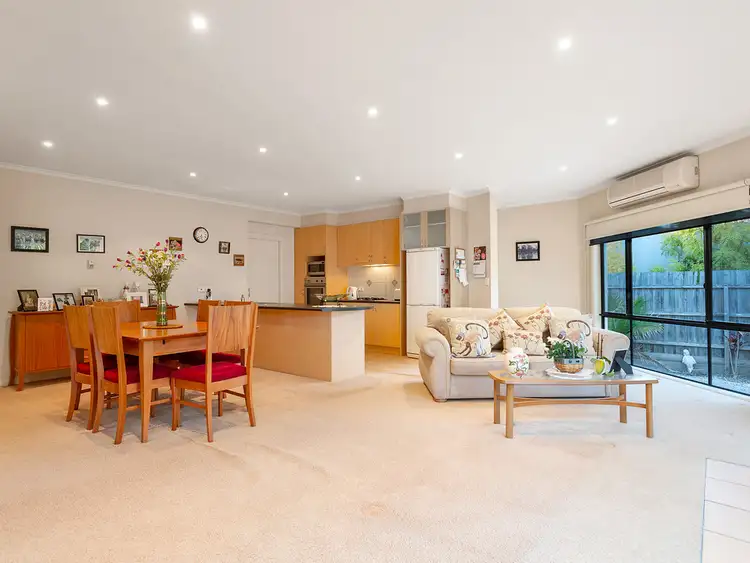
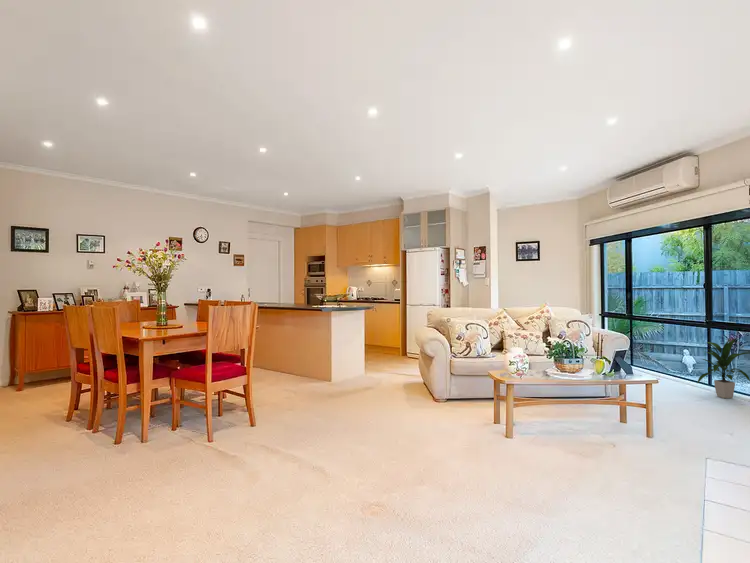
+ indoor plant [696,338,750,399]
